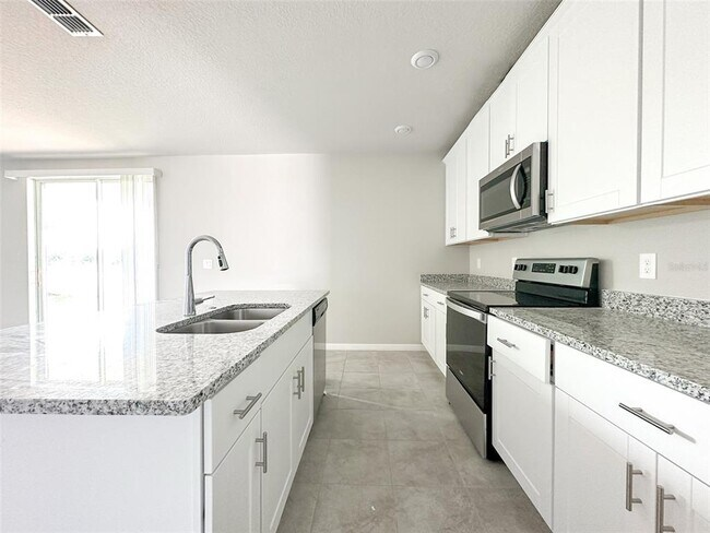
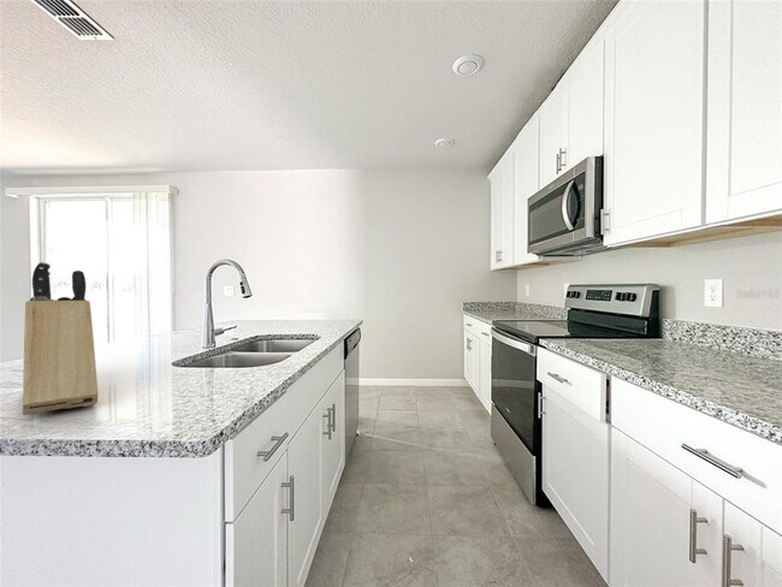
+ knife block [22,261,100,416]
